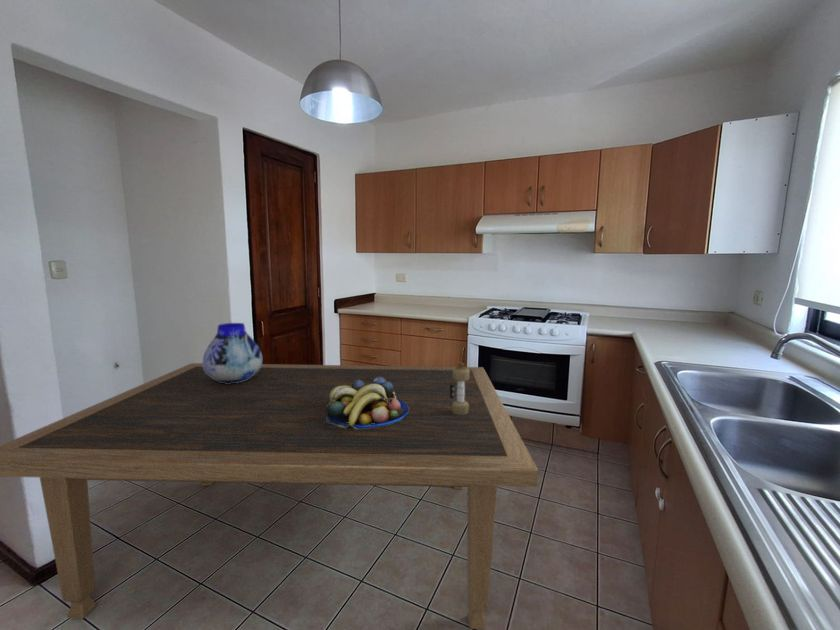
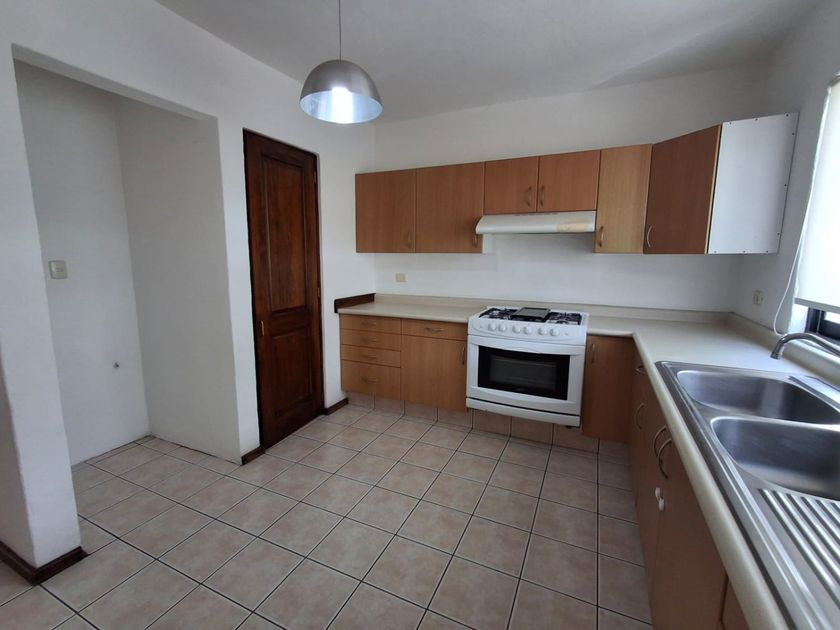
- fruit bowl [326,376,409,429]
- vase [201,322,263,384]
- dining table [0,362,539,630]
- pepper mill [450,361,470,415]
